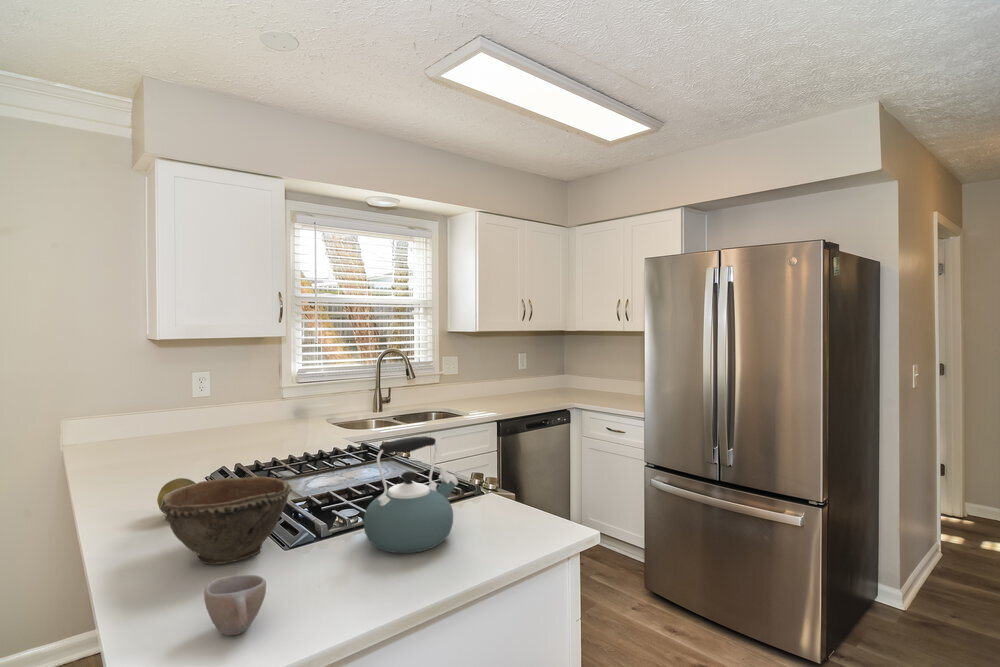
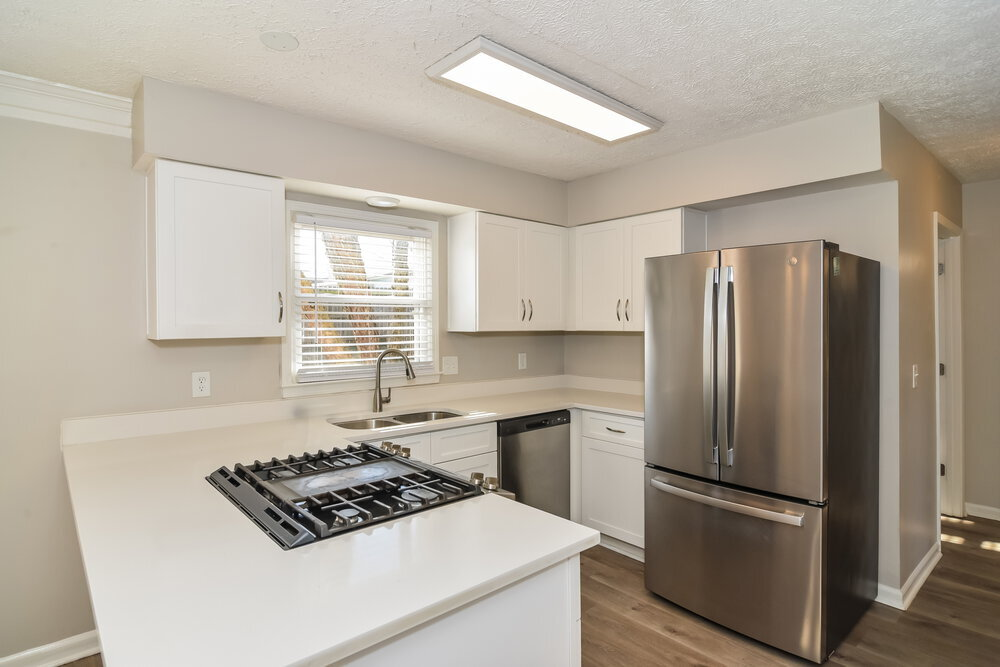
- cup [203,574,267,636]
- bowl [158,476,293,565]
- kettle [363,435,459,554]
- fruit [156,477,196,515]
